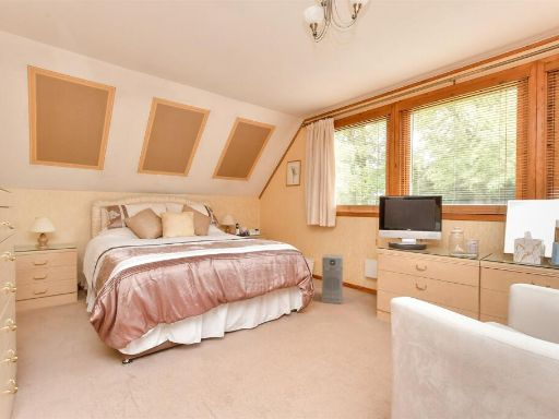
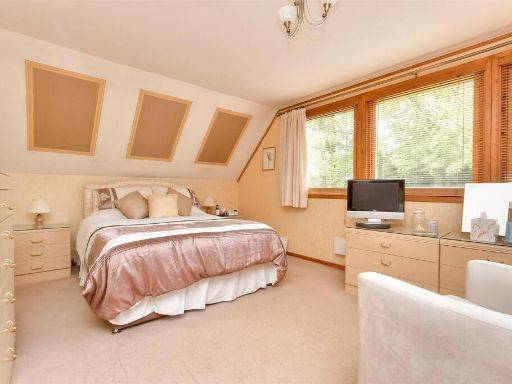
- air purifier [321,253,344,304]
